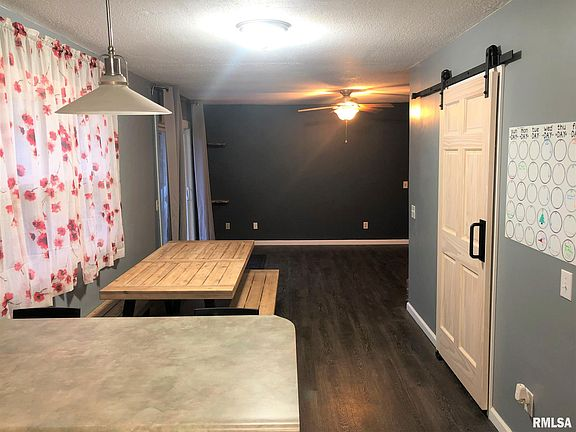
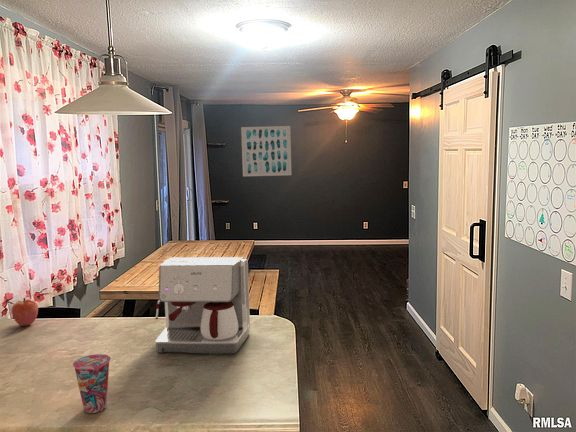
+ cup [72,353,111,414]
+ coffee maker [155,256,251,355]
+ apple [11,297,39,327]
+ wall art [240,125,292,177]
